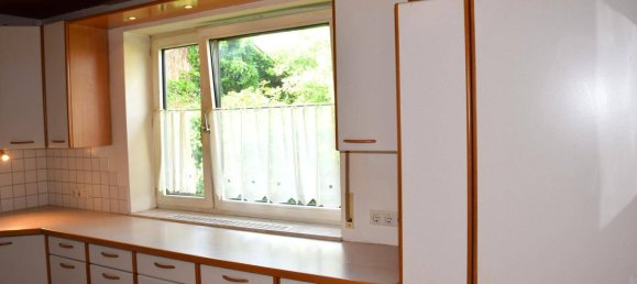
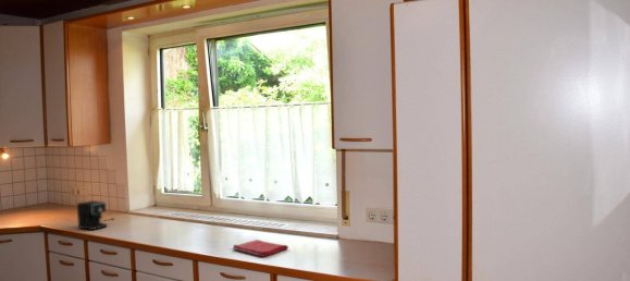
+ coffee maker [76,199,115,231]
+ dish towel [232,239,289,258]
